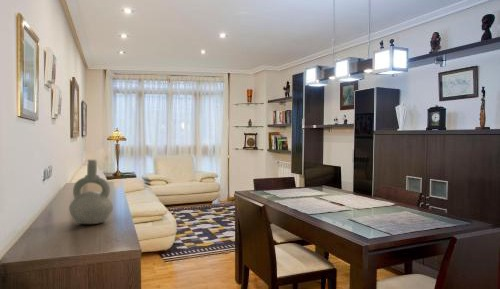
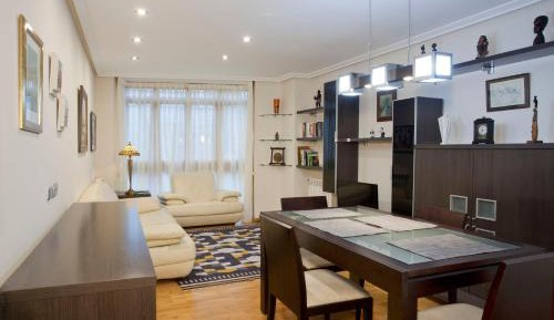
- decorative vase [68,158,114,225]
